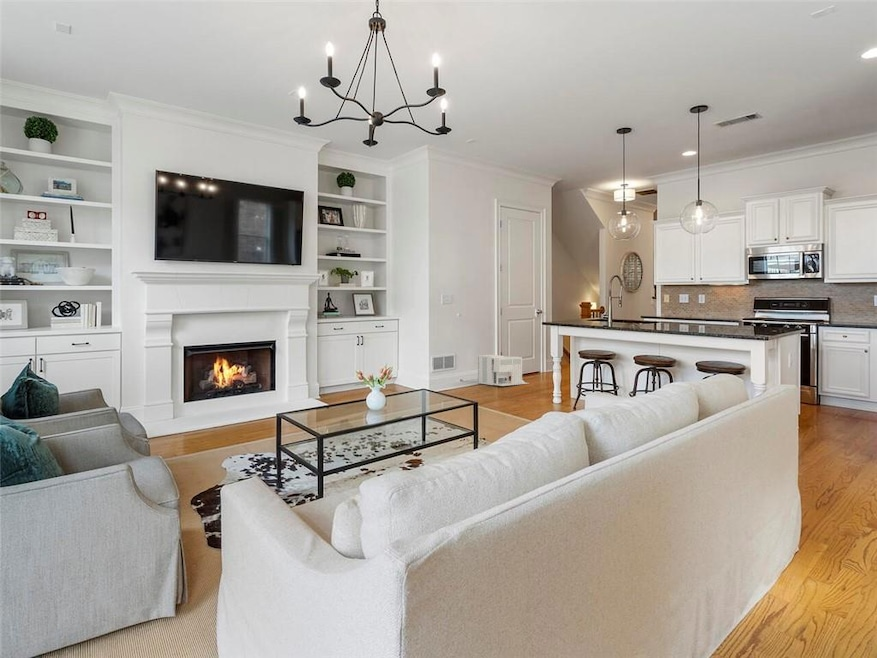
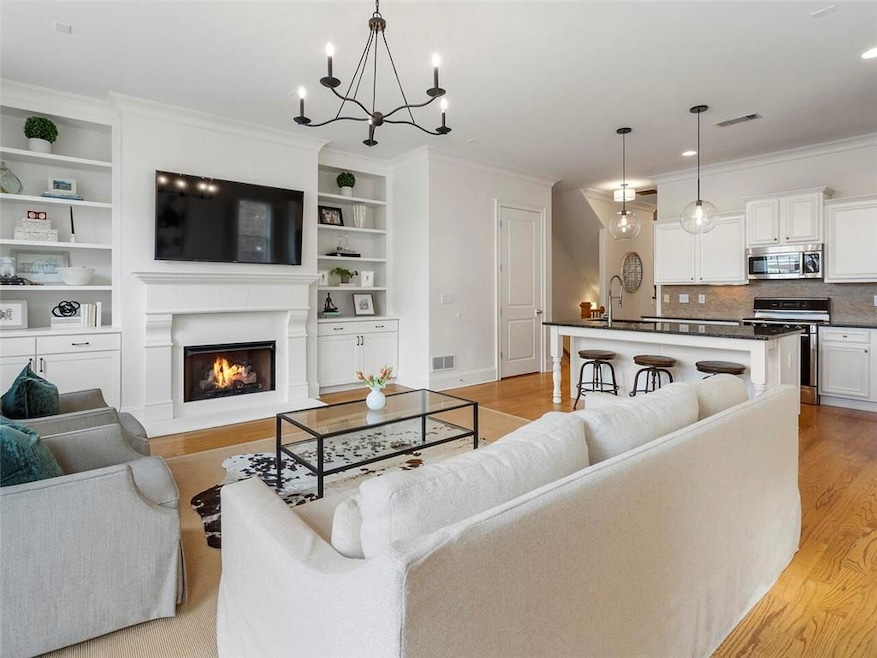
- architectural model [477,354,530,387]
